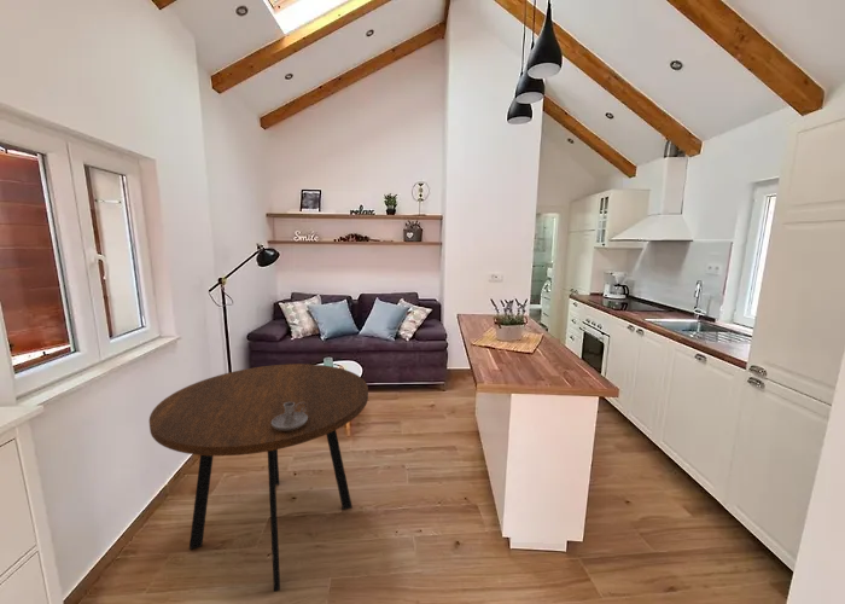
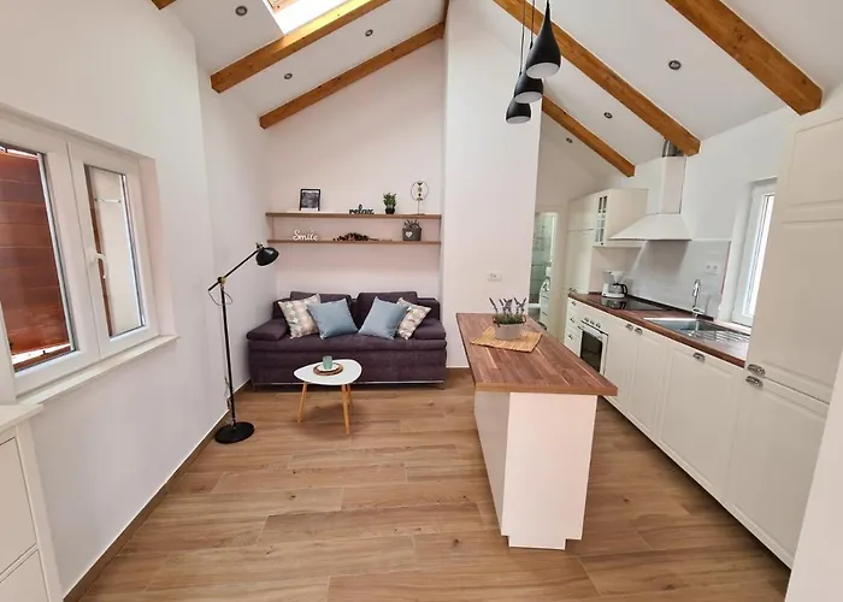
- dining table [148,362,369,593]
- candle holder [272,402,308,430]
